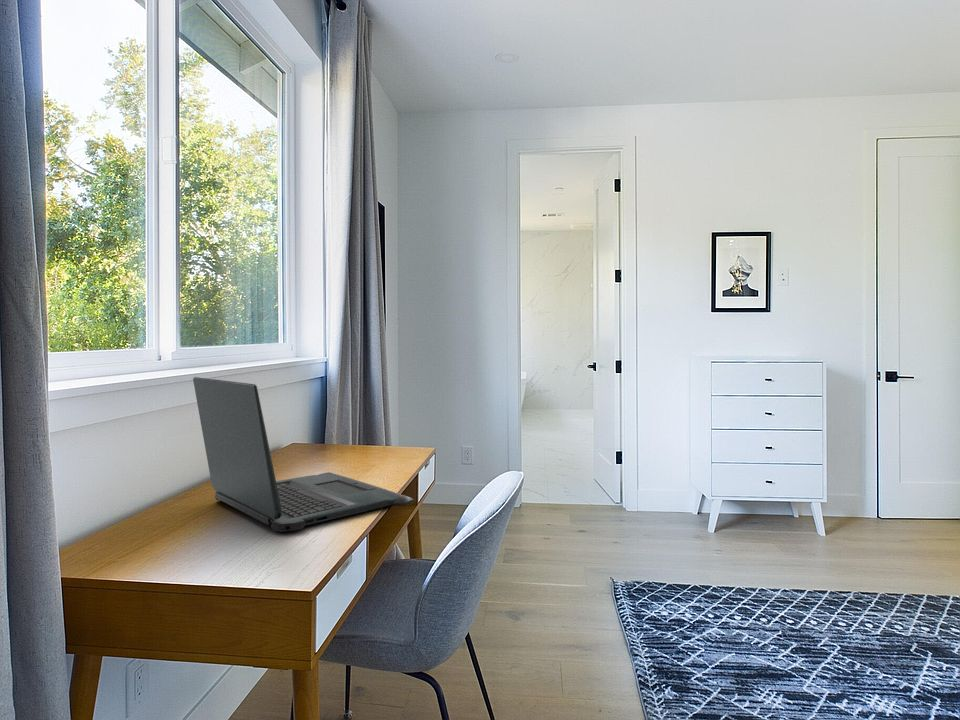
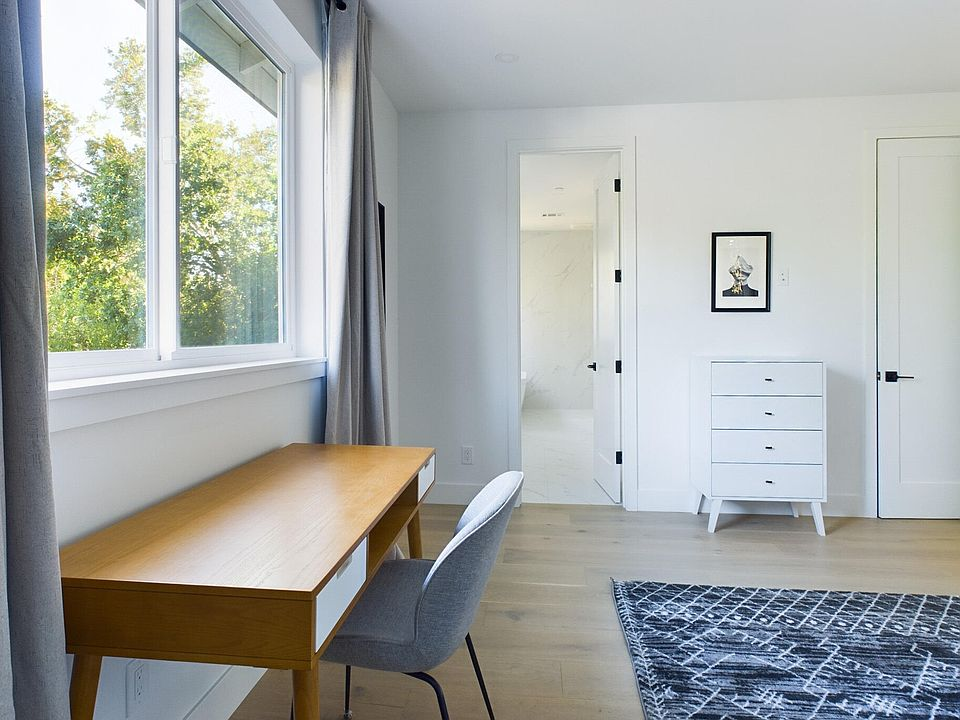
- laptop [192,376,415,533]
